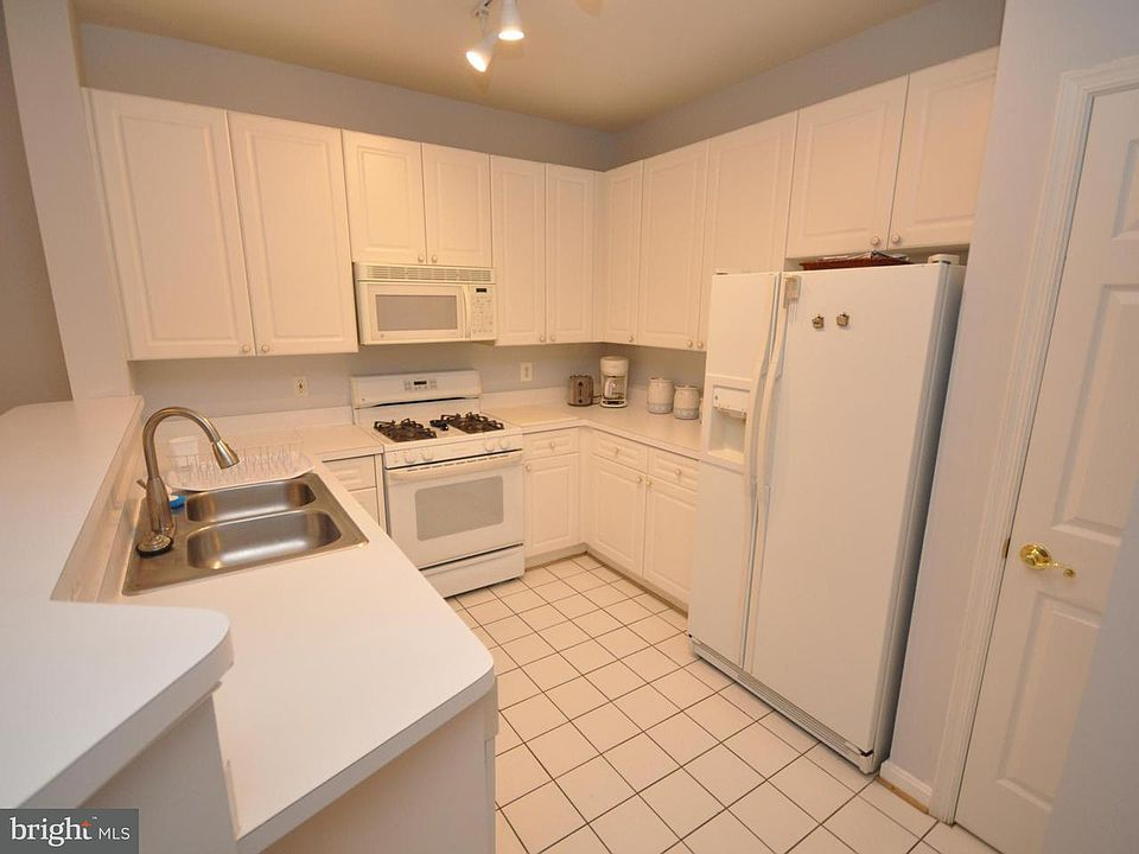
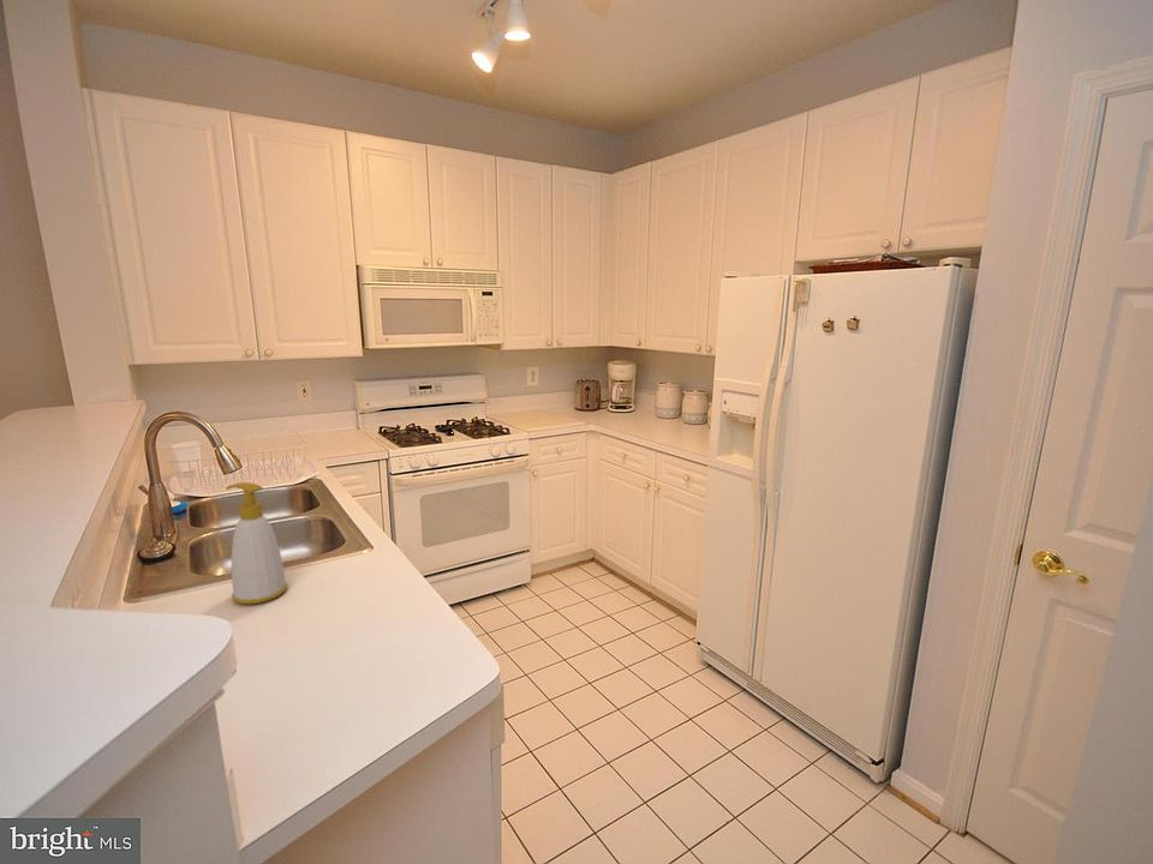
+ soap bottle [225,481,288,605]
